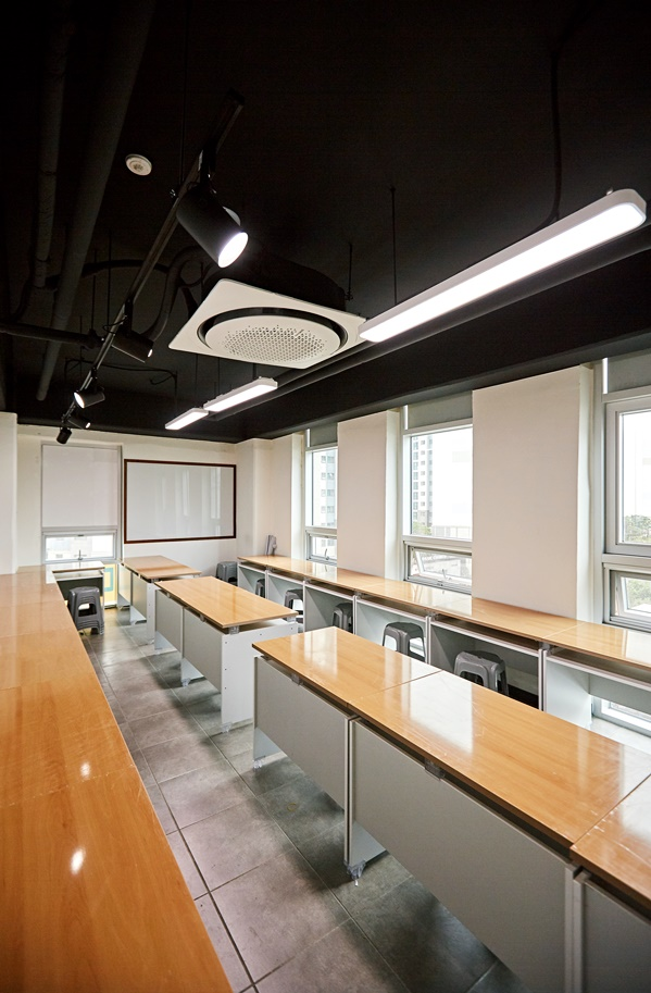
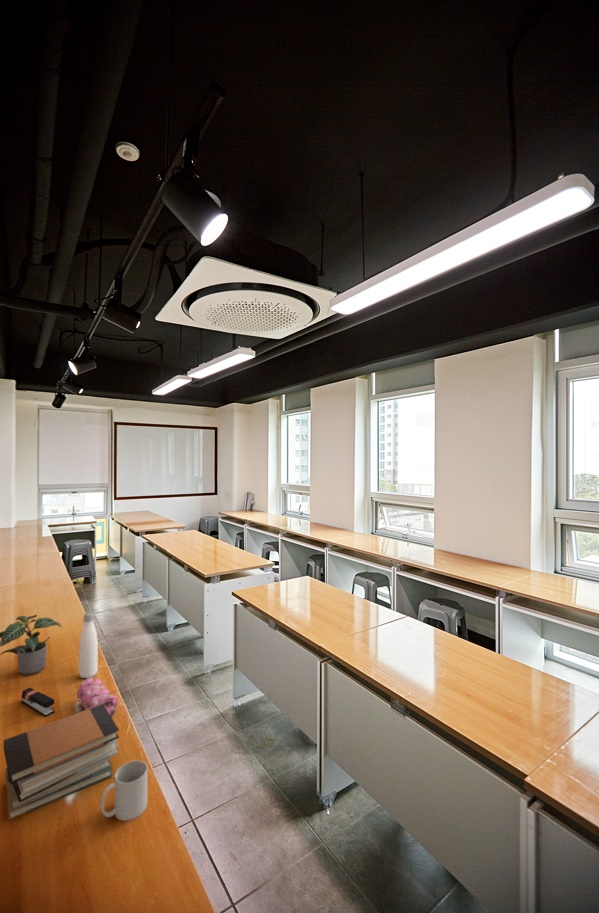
+ pencil case [76,676,118,717]
+ water bottle [78,611,99,679]
+ potted plant [0,614,63,677]
+ mug [100,759,148,822]
+ stapler [20,687,56,718]
+ book stack [3,704,120,821]
